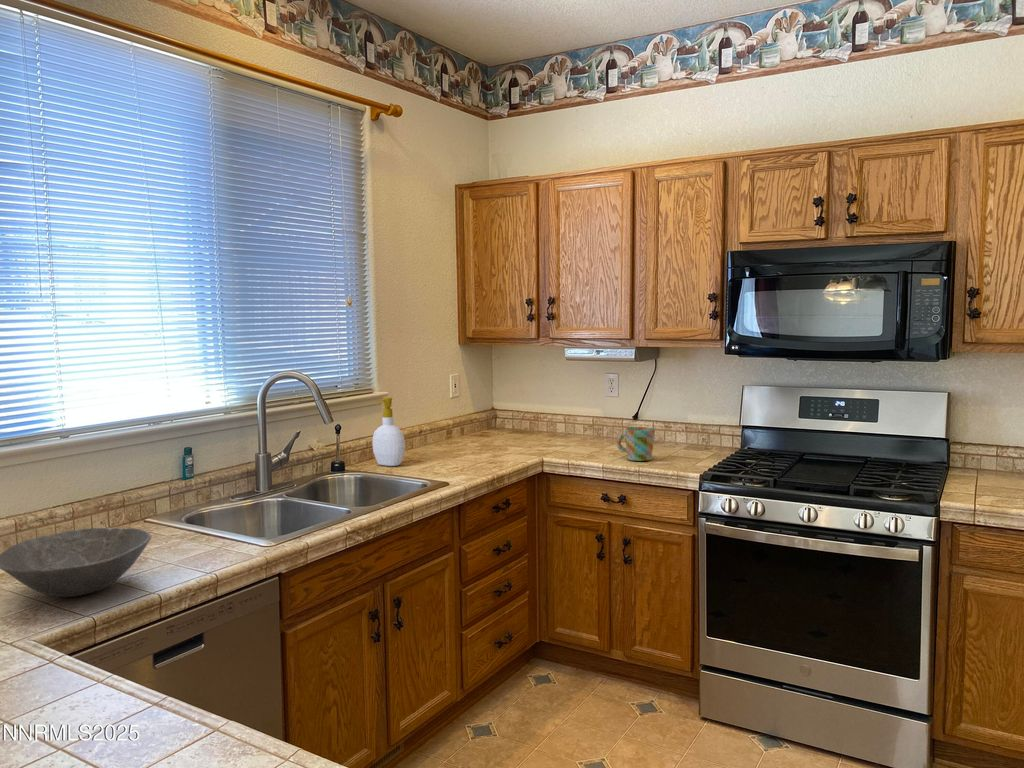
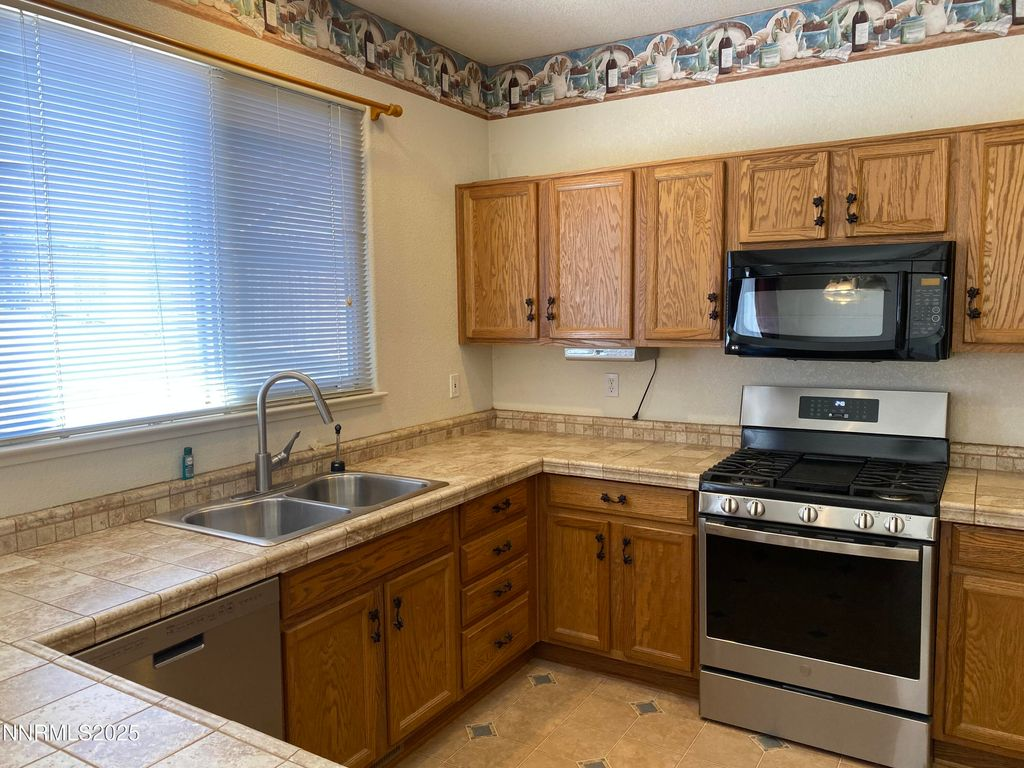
- soap bottle [371,397,406,467]
- bowl [0,527,152,598]
- mug [615,426,656,462]
